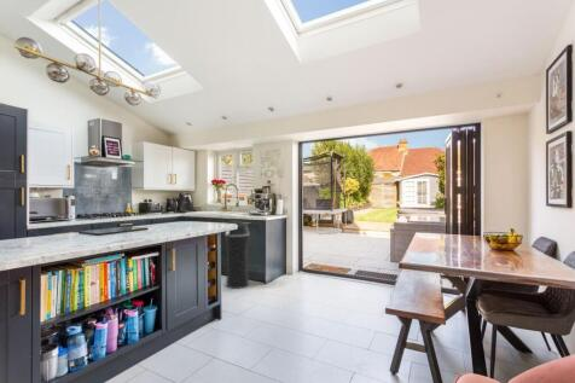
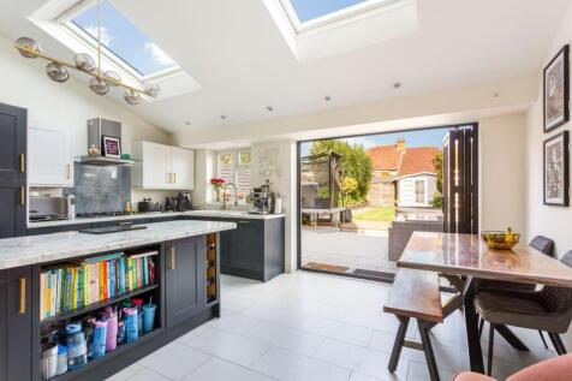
- trash can [223,219,251,290]
